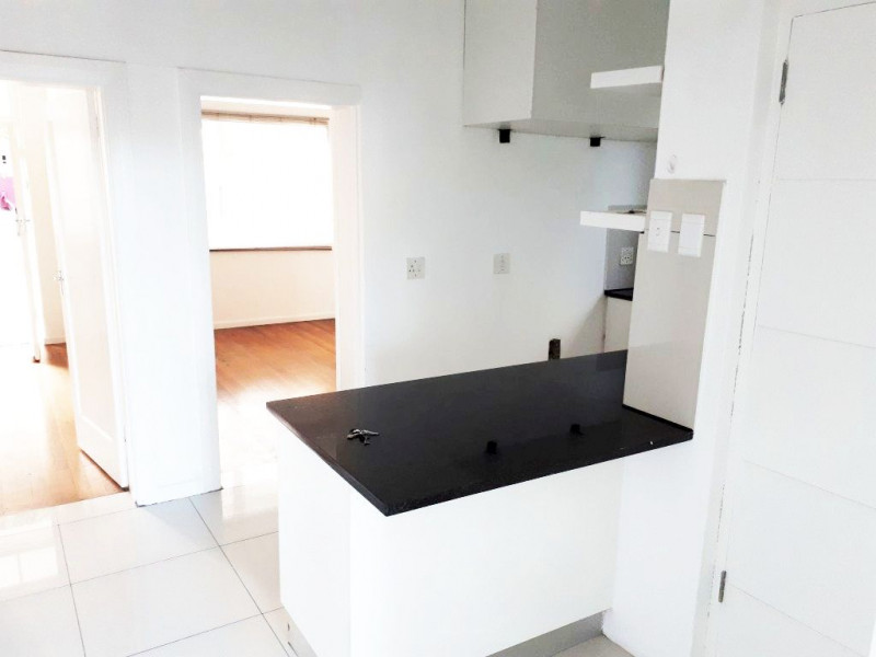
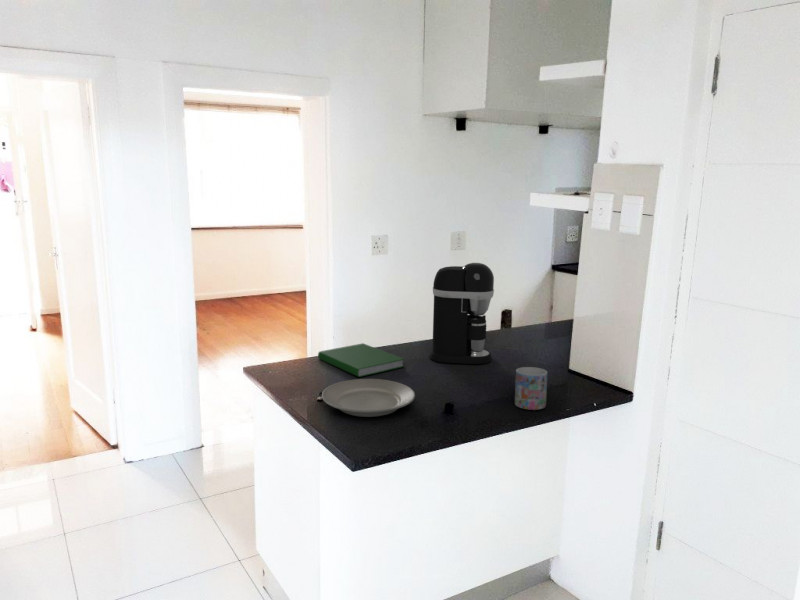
+ plate [321,378,416,418]
+ hardcover book [317,342,405,378]
+ mug [514,366,548,411]
+ coffee maker [429,262,495,365]
